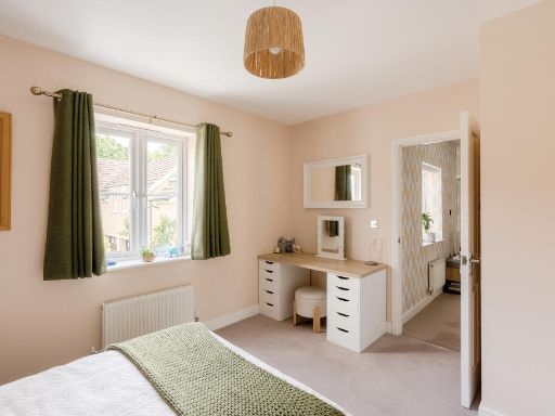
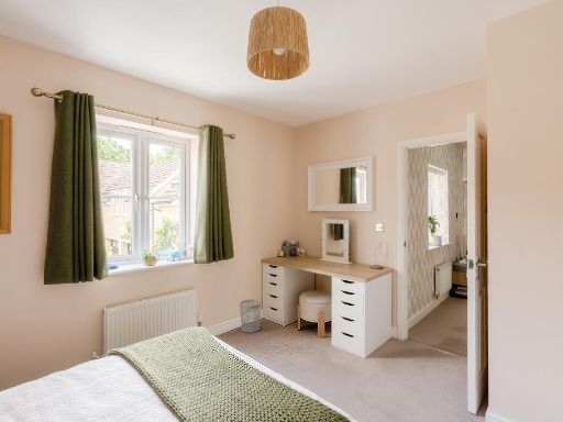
+ wastebasket [239,299,263,334]
